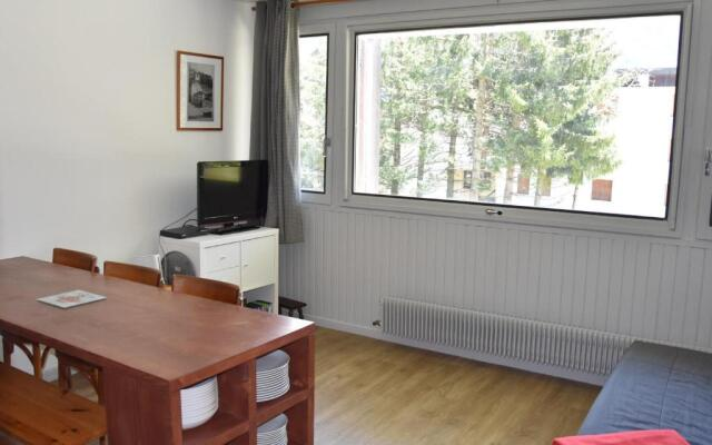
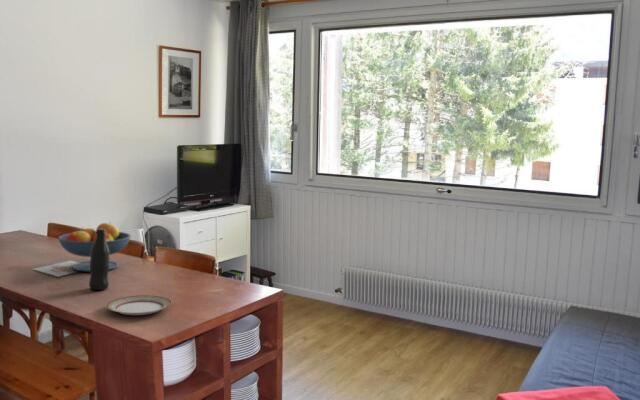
+ bottle [88,229,110,291]
+ fruit bowl [57,221,132,273]
+ plate [105,294,173,316]
